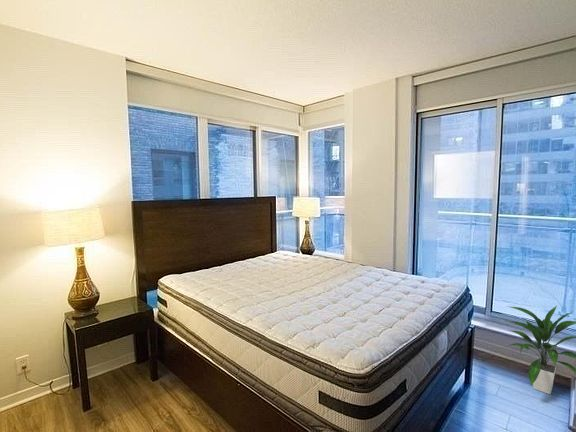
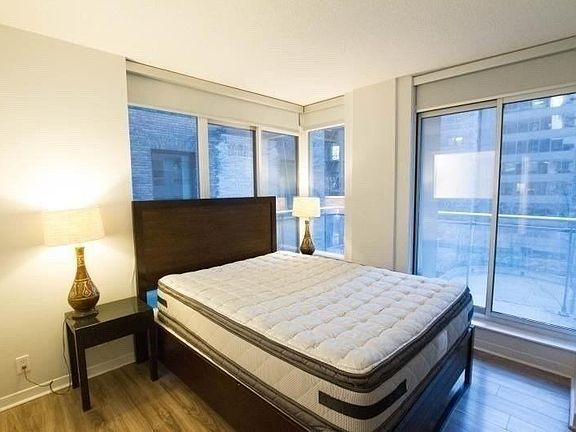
- indoor plant [506,305,576,395]
